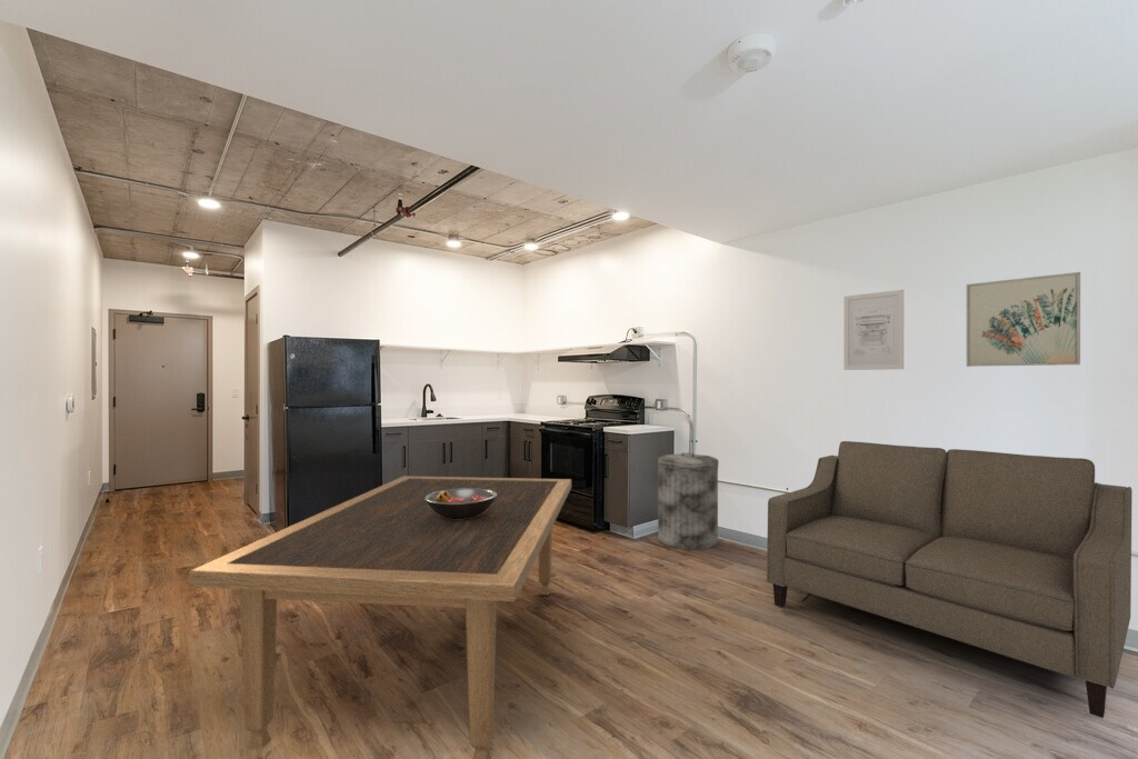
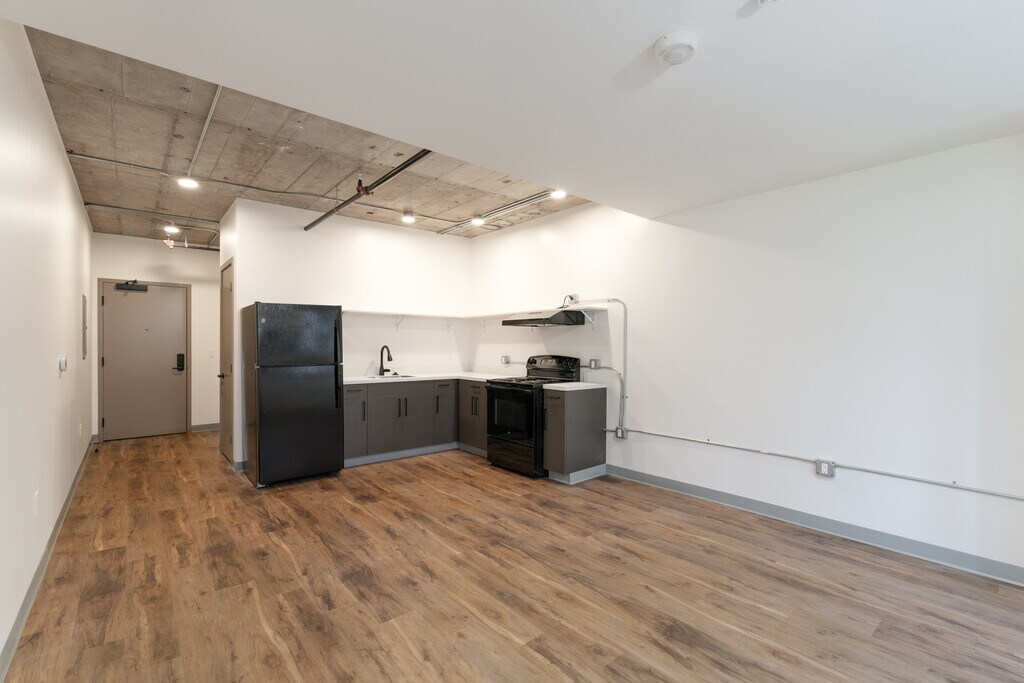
- wall art [966,271,1081,368]
- trash can [657,451,720,551]
- sofa [766,440,1134,719]
- wall art [842,289,905,371]
- dining table [188,475,572,759]
- fruit bowl [425,488,497,519]
